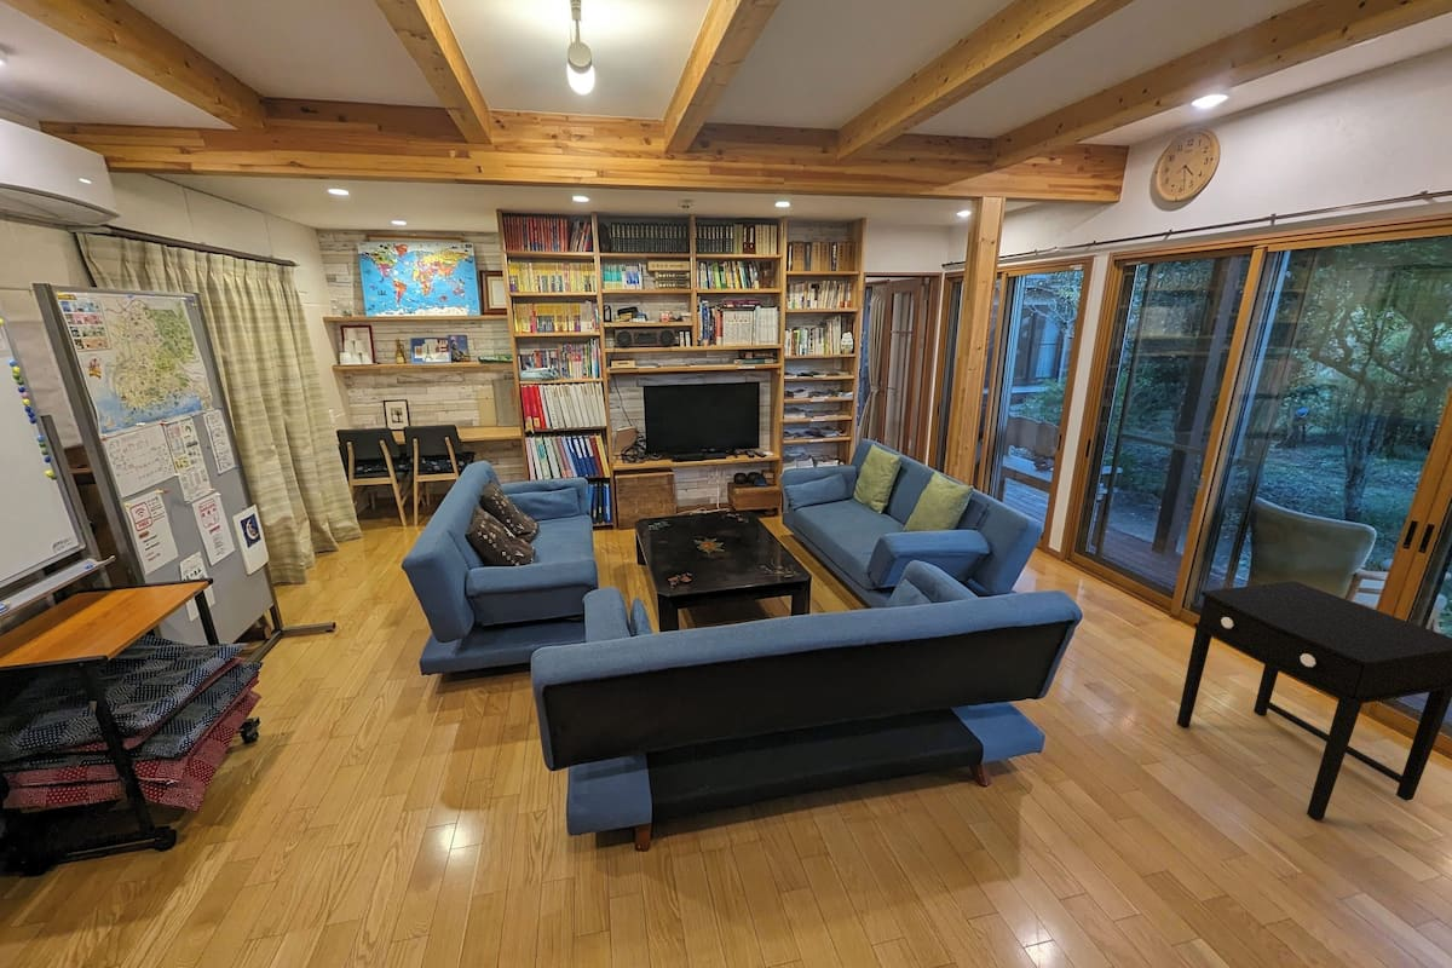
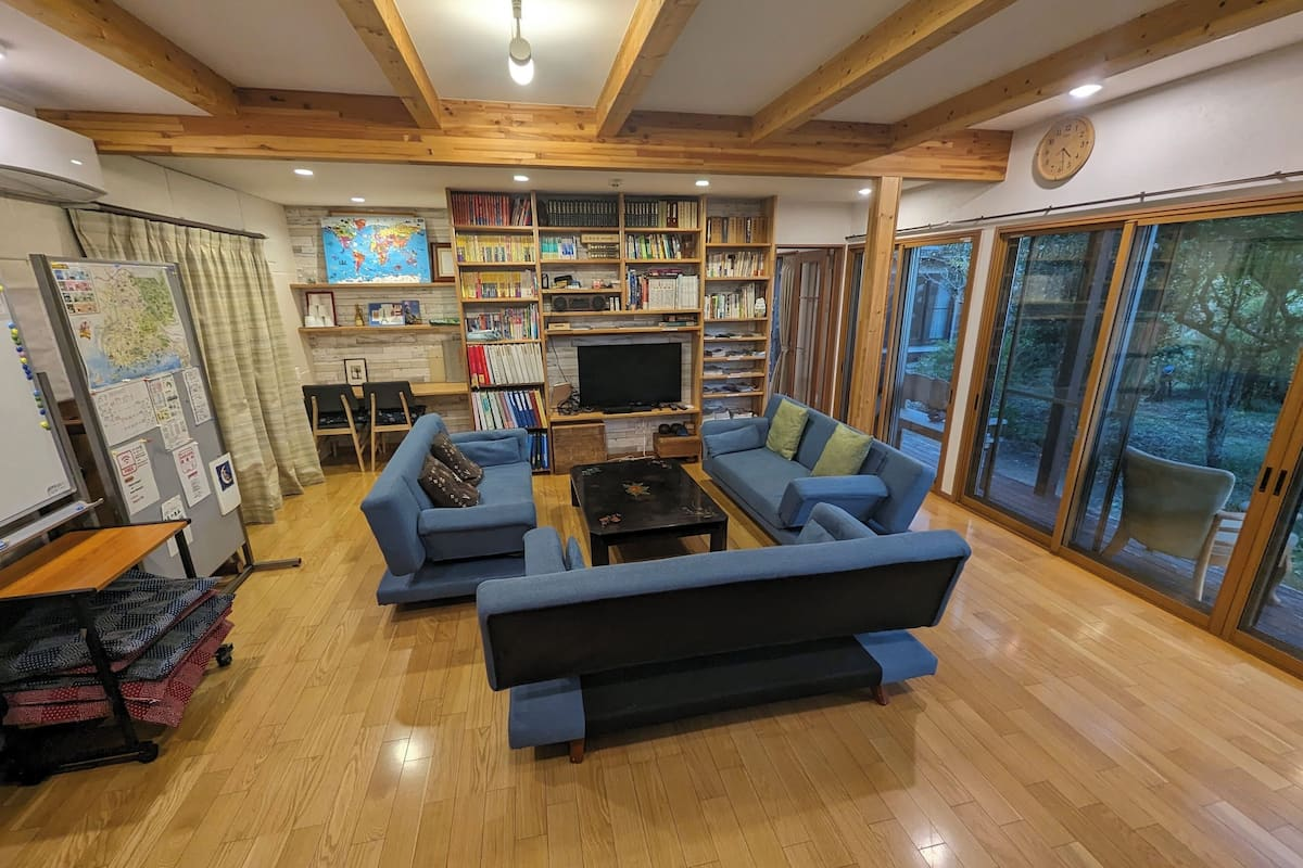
- side table [1176,580,1452,822]
